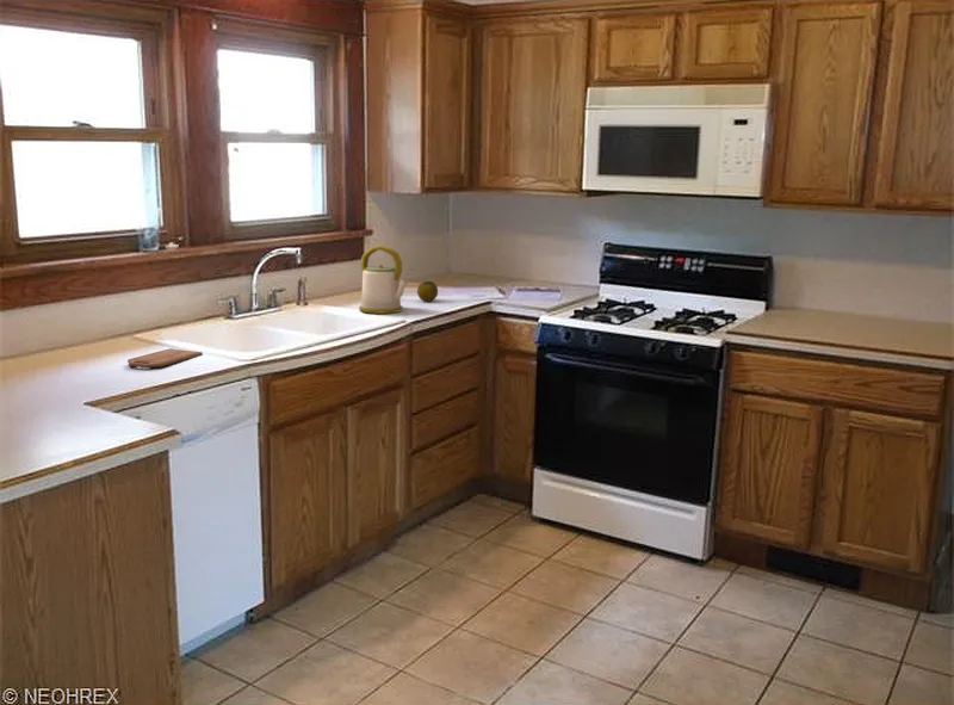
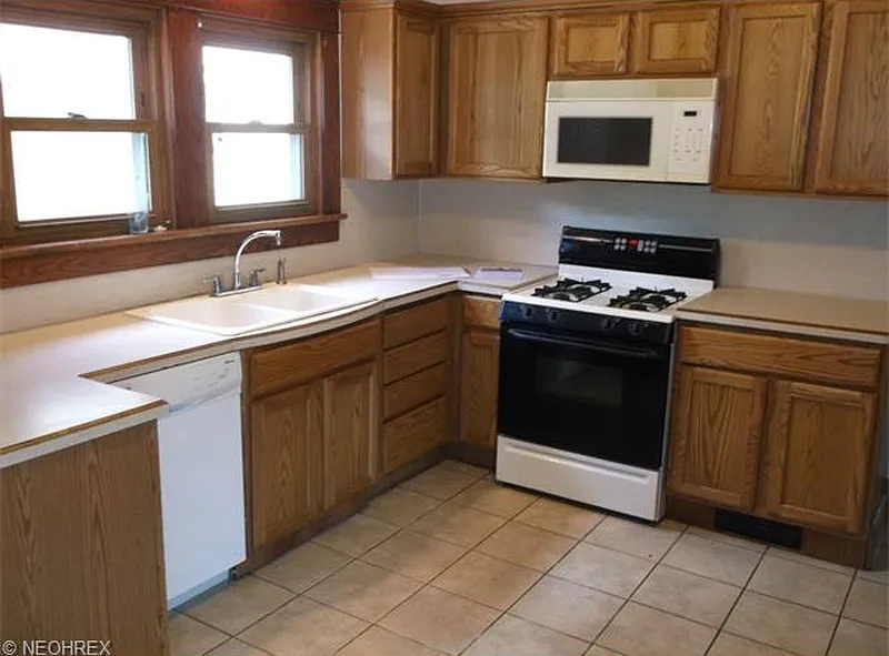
- kettle [358,245,409,315]
- fruit [416,280,439,302]
- cutting board [126,347,204,369]
